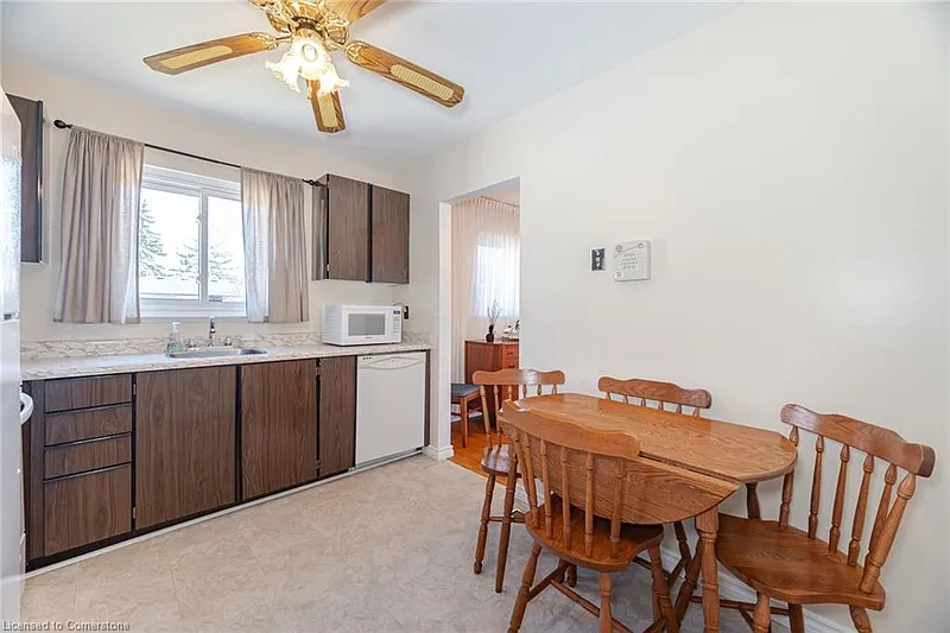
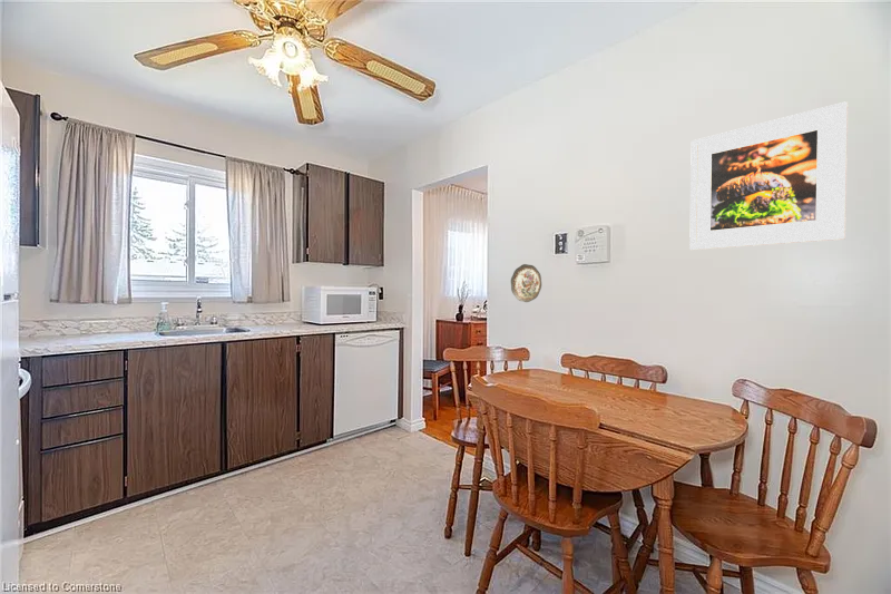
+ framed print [688,100,849,251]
+ decorative plate [510,263,542,303]
